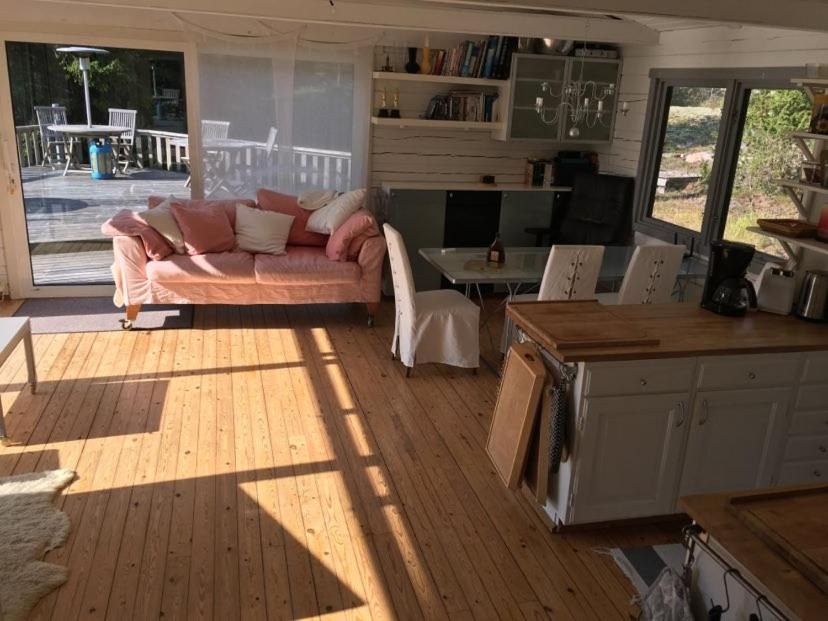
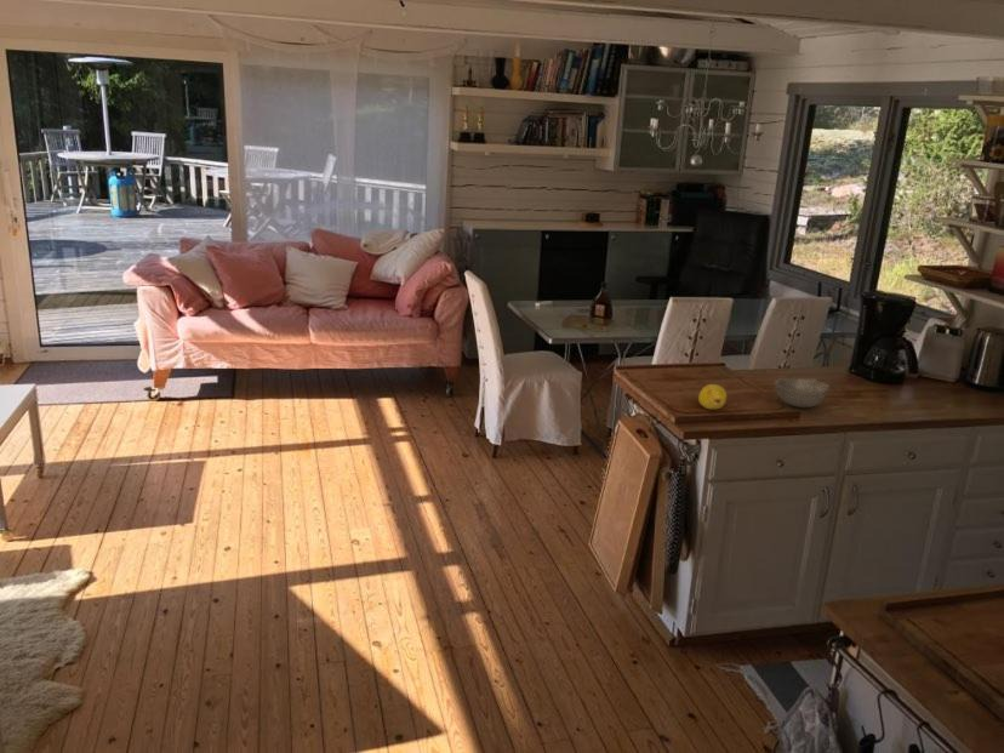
+ bowl [774,377,831,409]
+ fruit [697,383,728,410]
